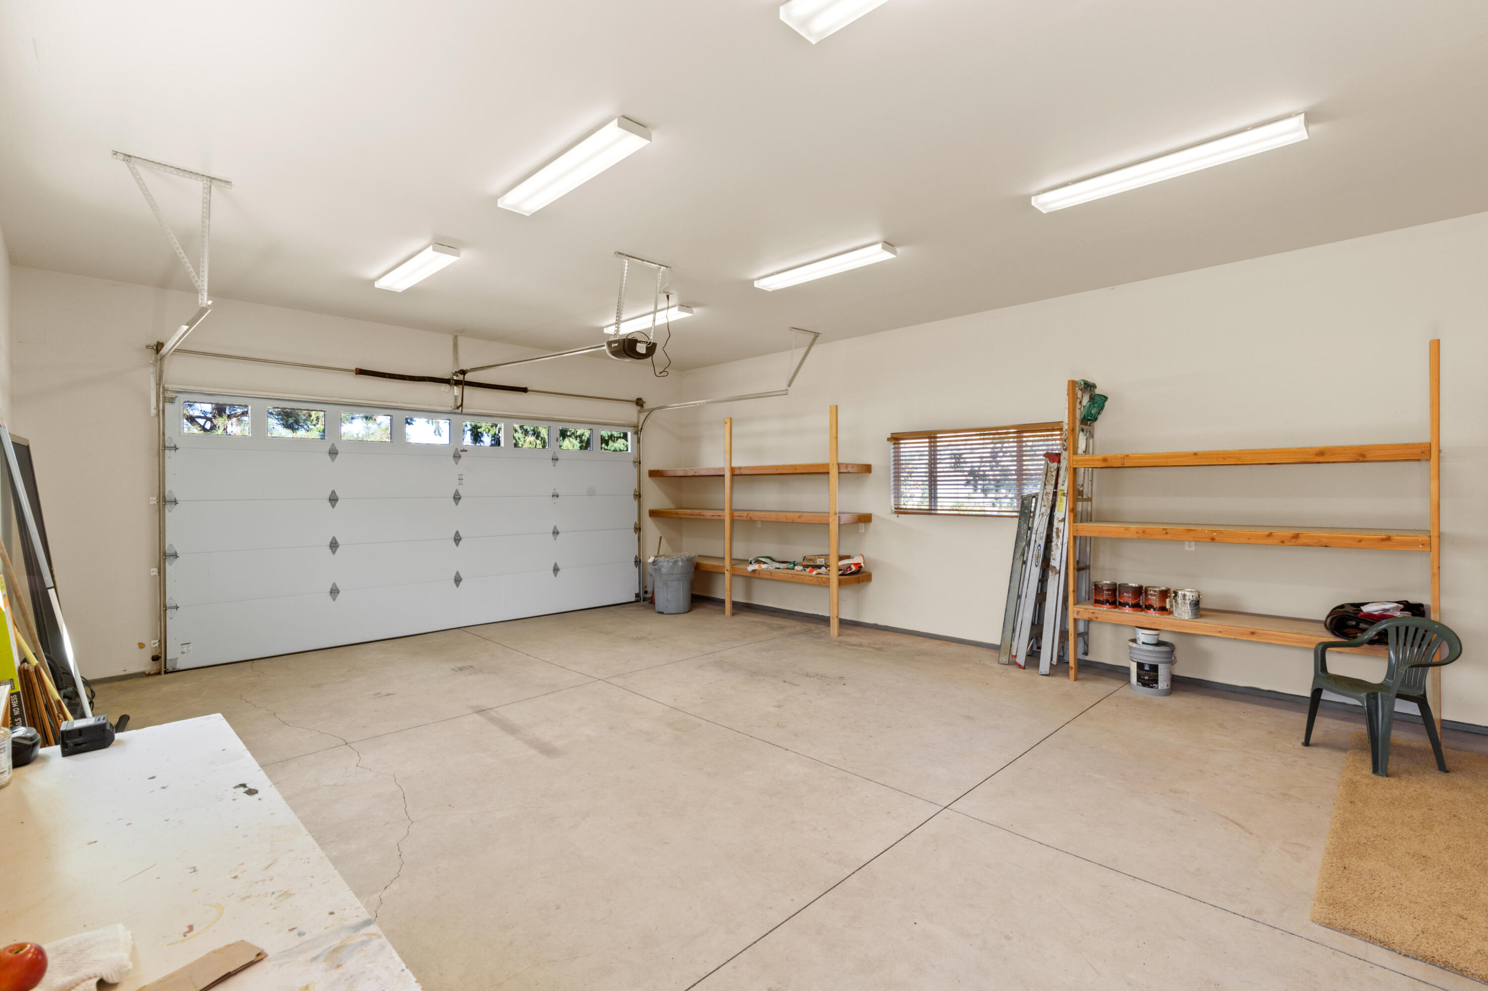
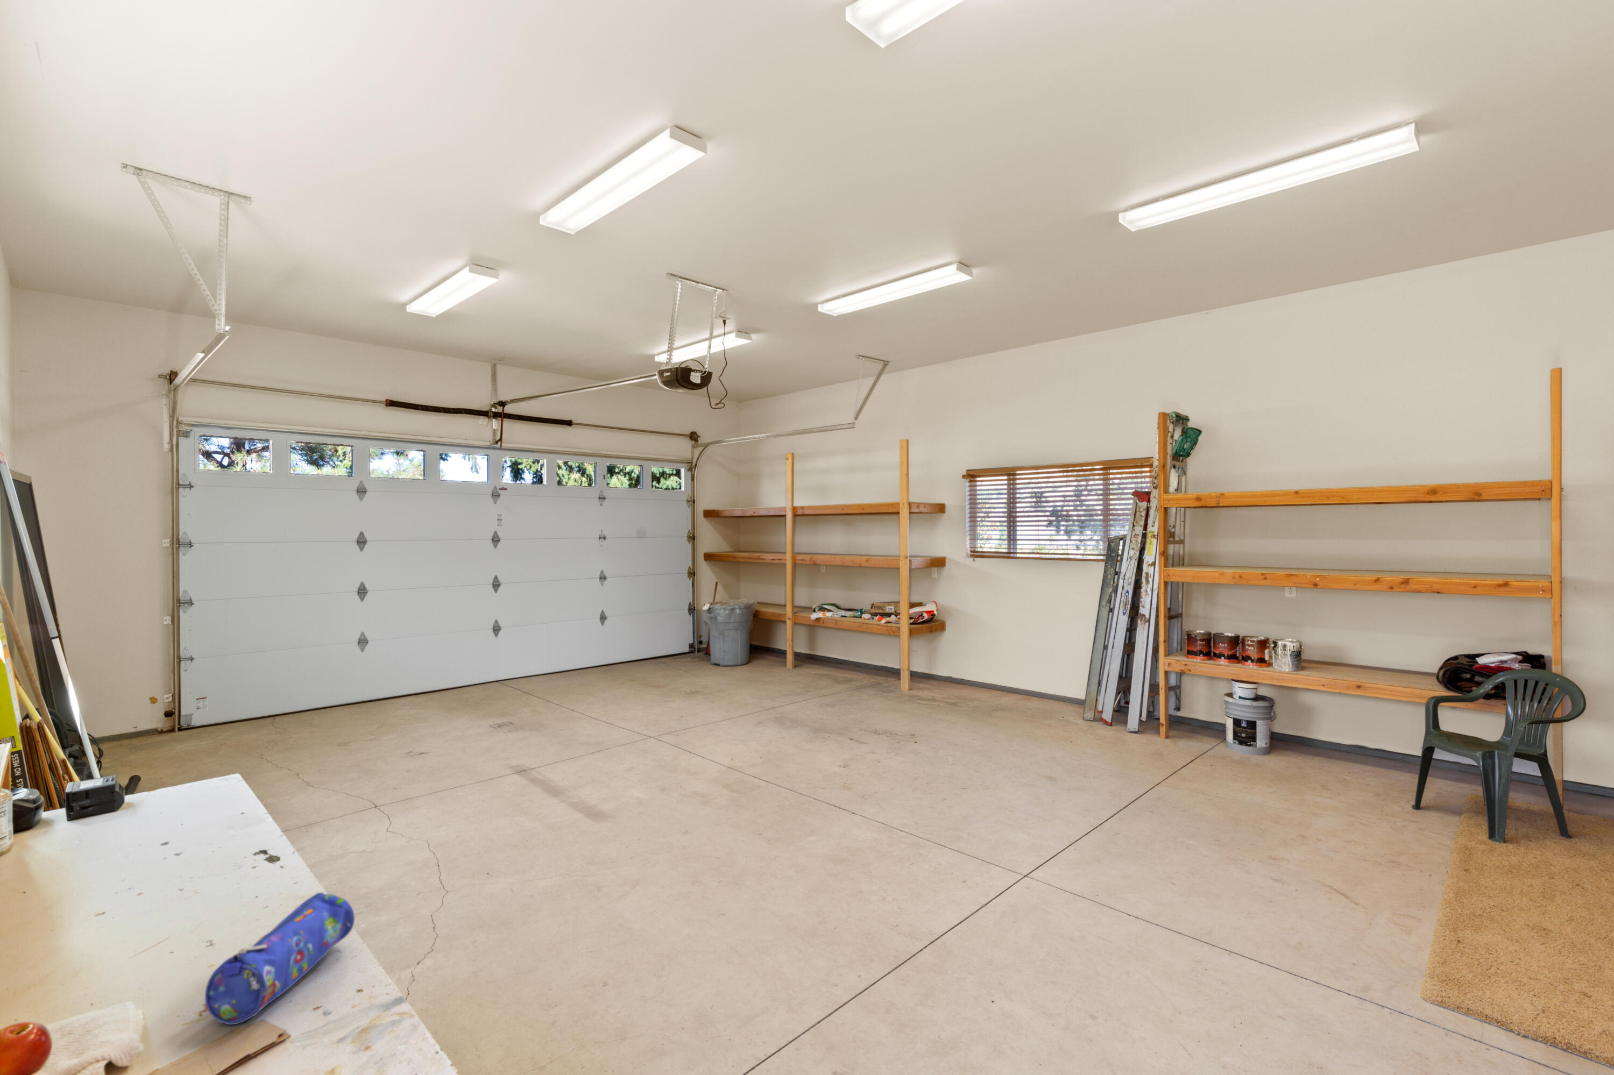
+ pencil case [204,893,355,1026]
